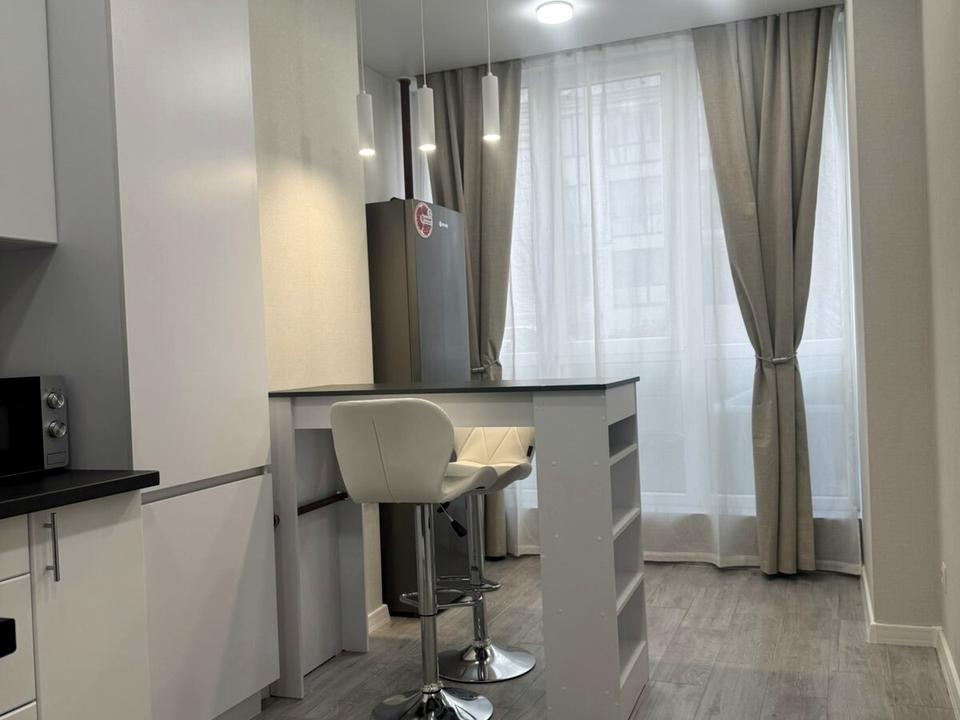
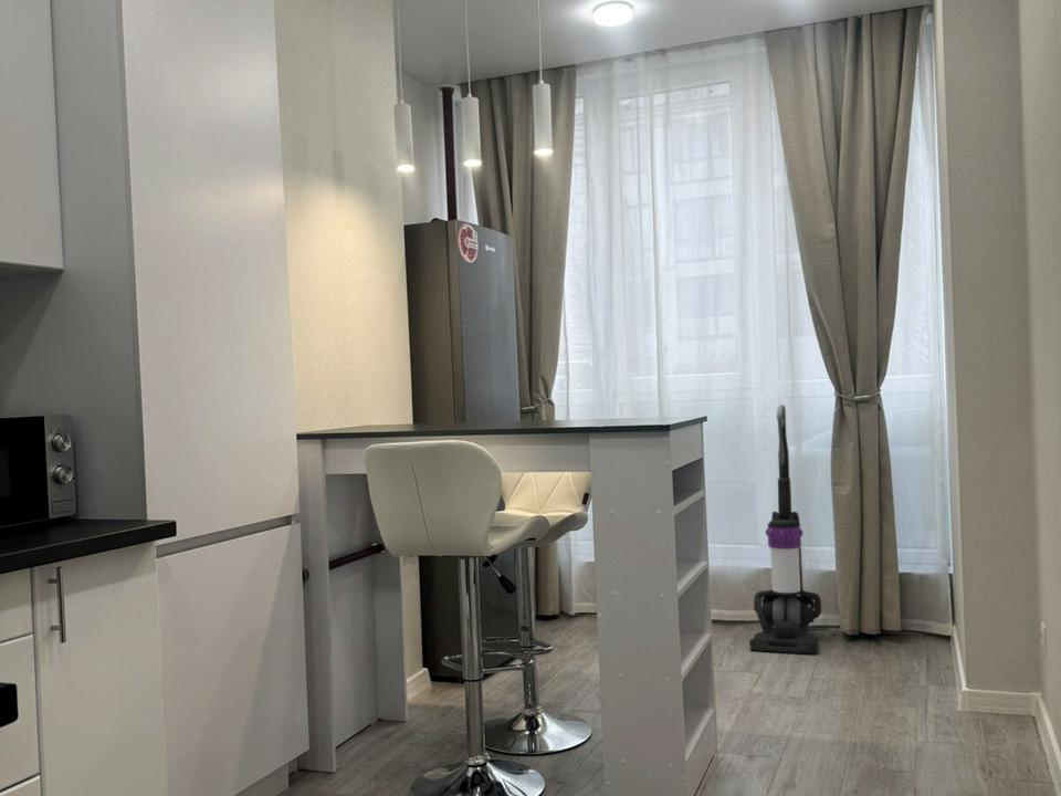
+ vacuum cleaner [748,404,822,656]
